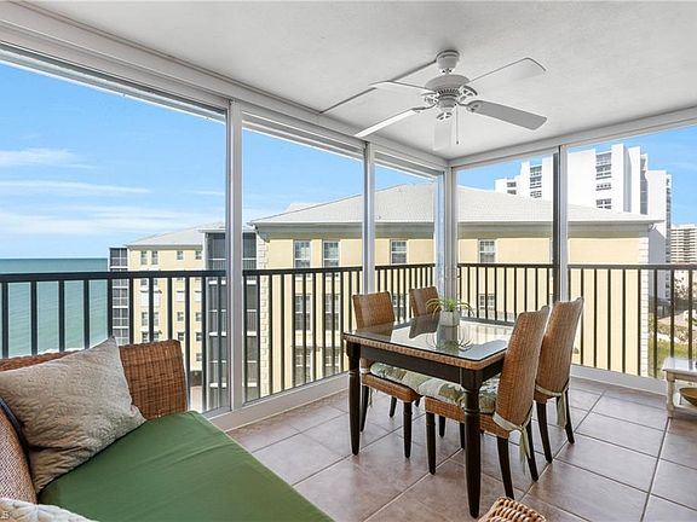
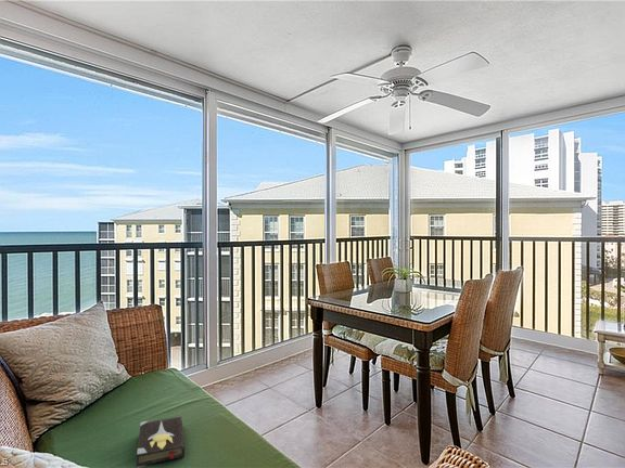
+ hardback book [136,416,186,468]
